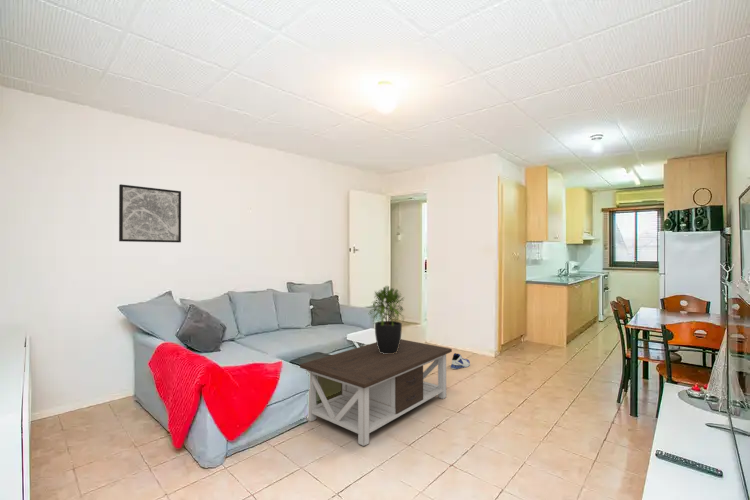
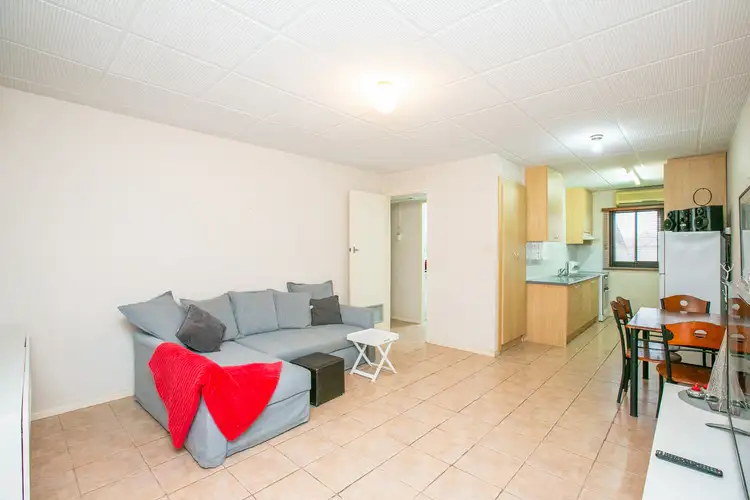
- potted plant [367,285,406,354]
- wall art [118,183,182,243]
- coffee table [299,338,453,447]
- sneaker [450,352,471,370]
